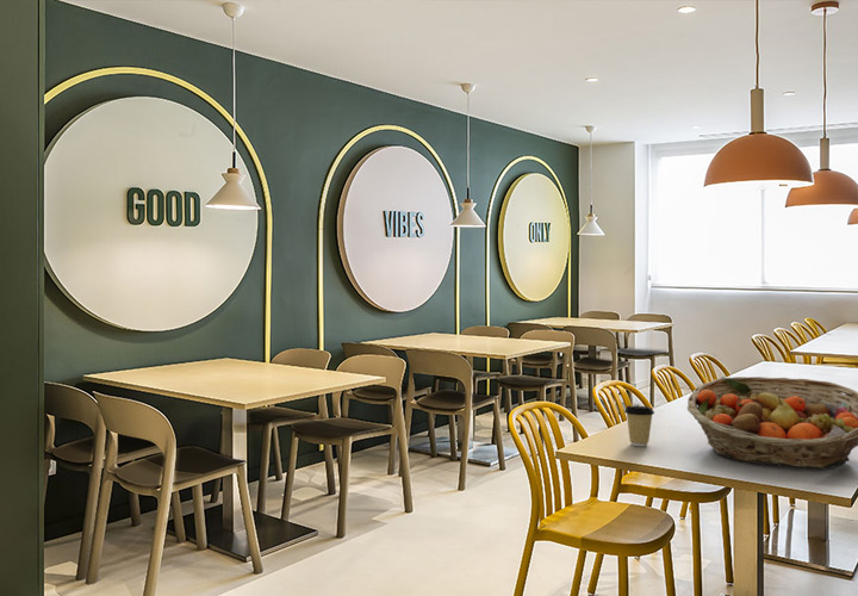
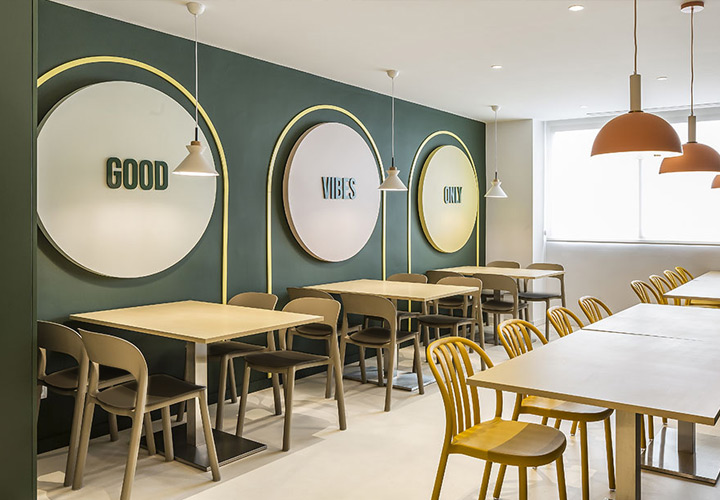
- coffee cup [623,404,655,447]
- fruit basket [686,375,858,470]
